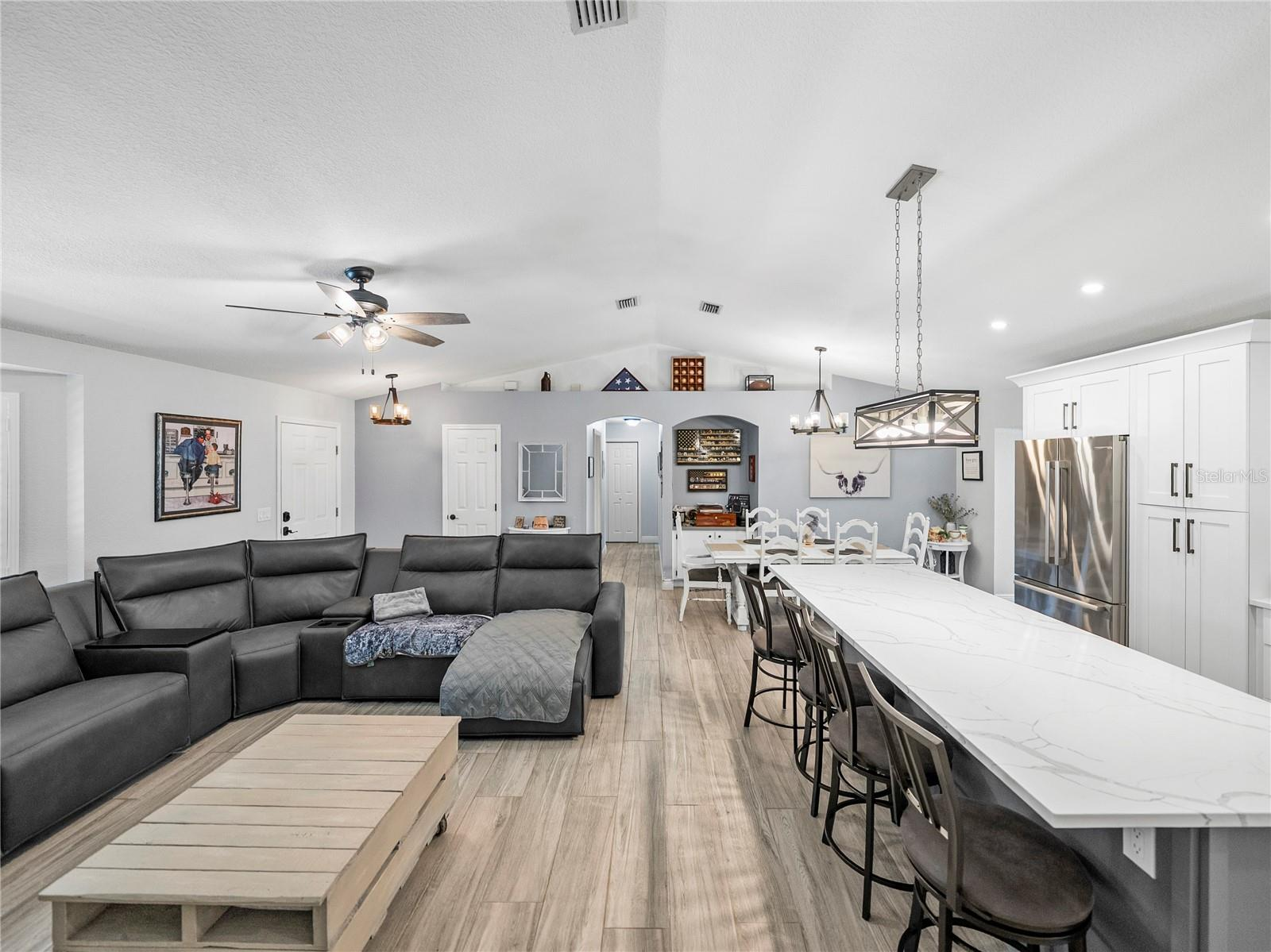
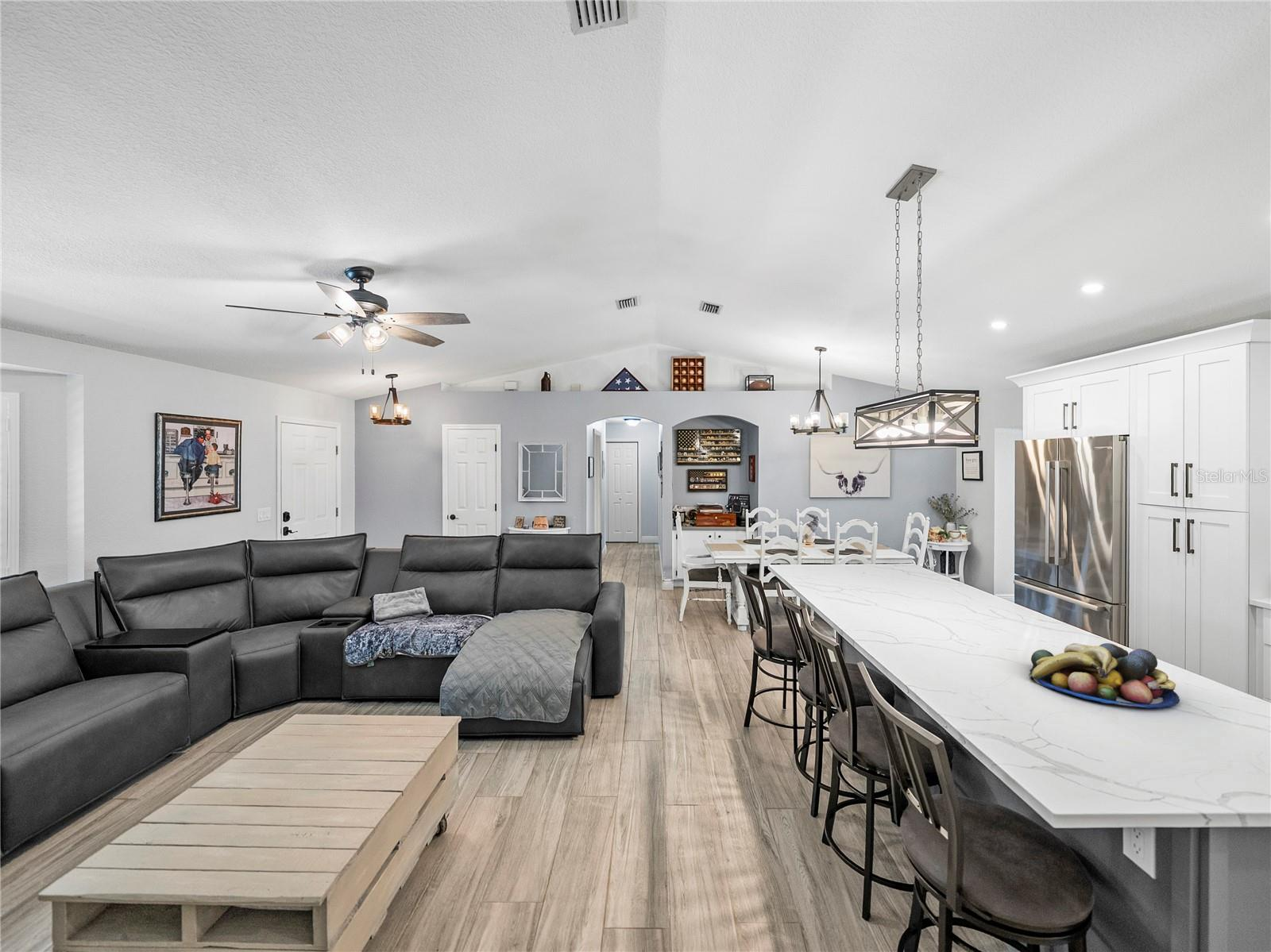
+ fruit bowl [1028,642,1180,708]
